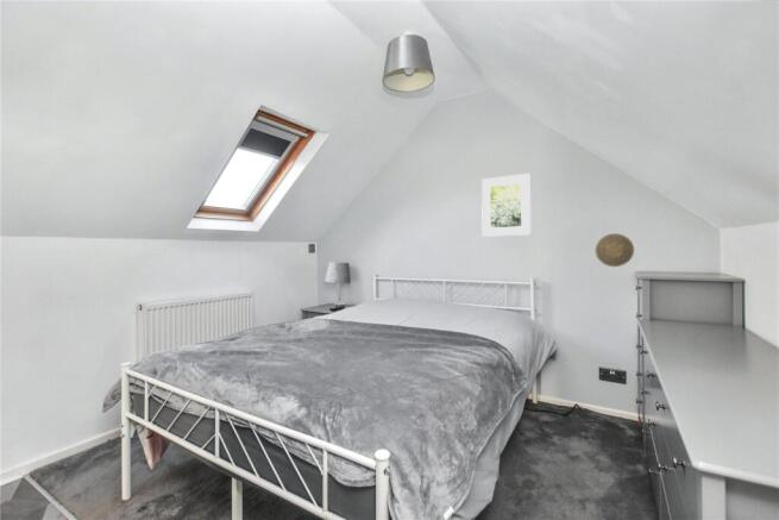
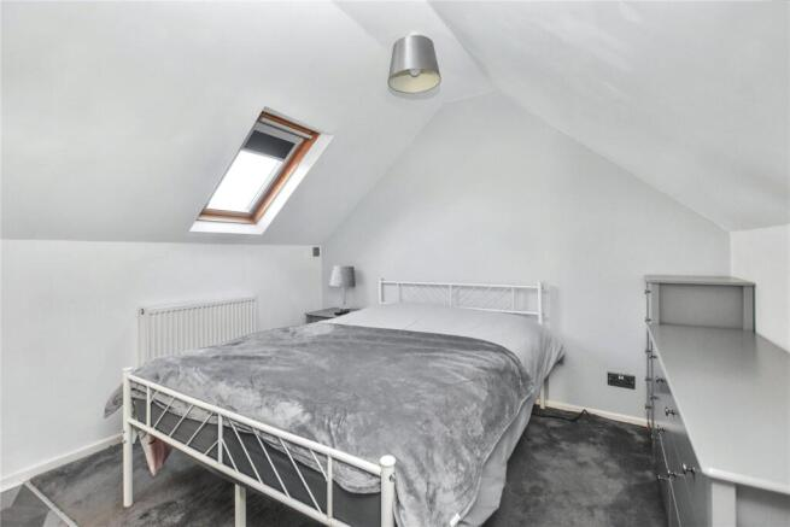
- decorative plate [595,232,635,268]
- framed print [480,173,532,238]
